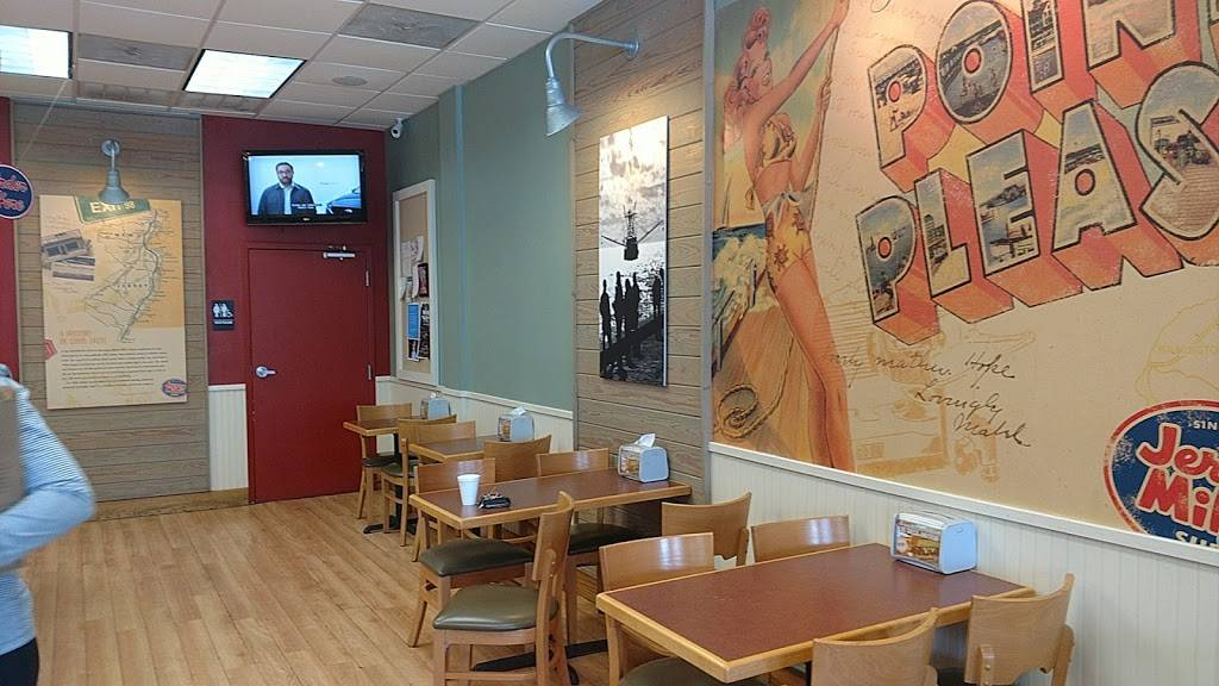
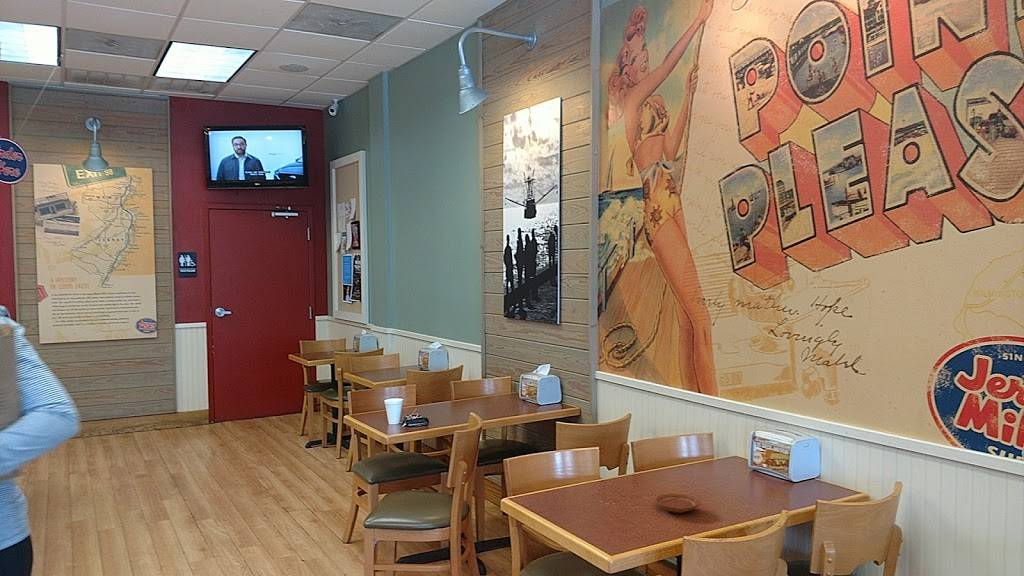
+ plate [654,493,701,514]
